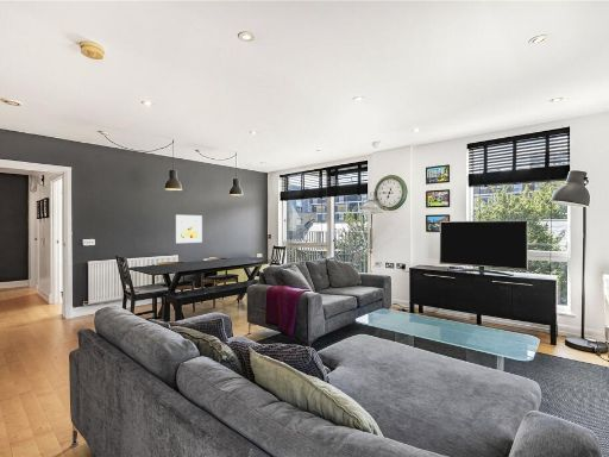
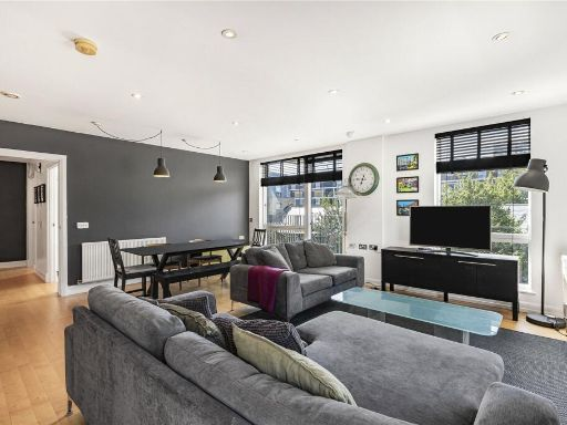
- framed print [175,214,203,244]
